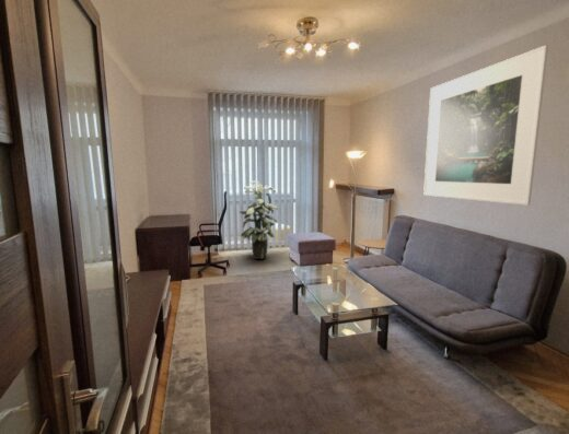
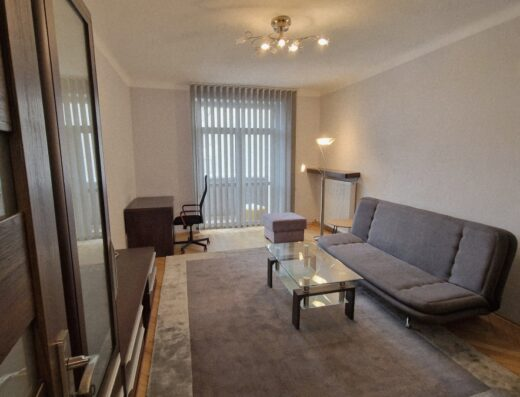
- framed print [422,44,549,207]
- indoor plant [239,179,279,260]
